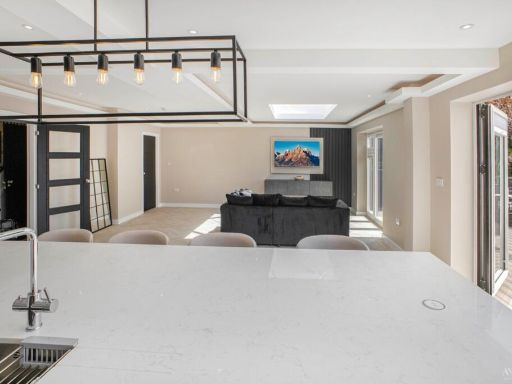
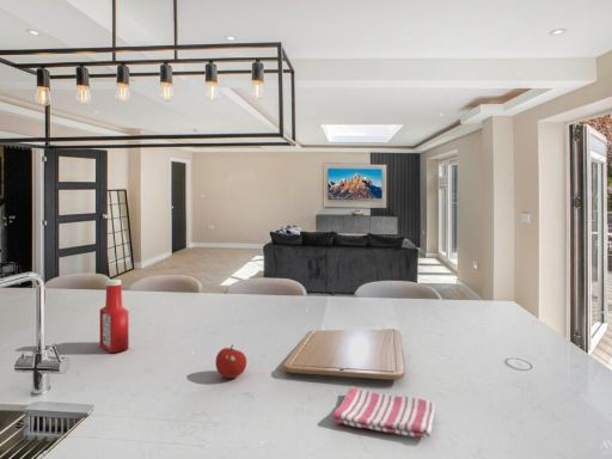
+ chopping board [282,328,405,381]
+ dish towel [332,385,436,439]
+ fruit [214,344,247,379]
+ soap bottle [99,279,130,354]
